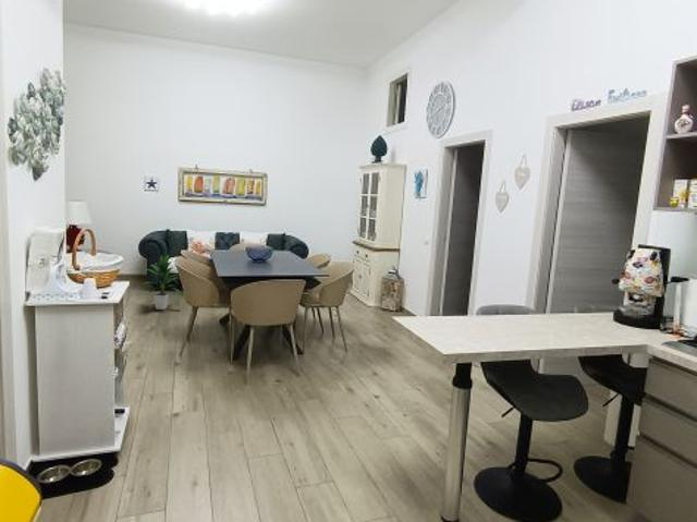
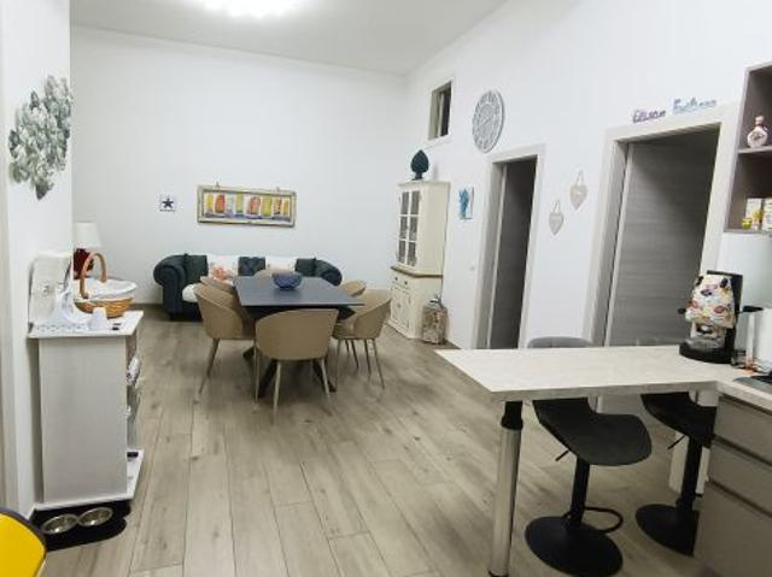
- indoor plant [142,254,185,311]
